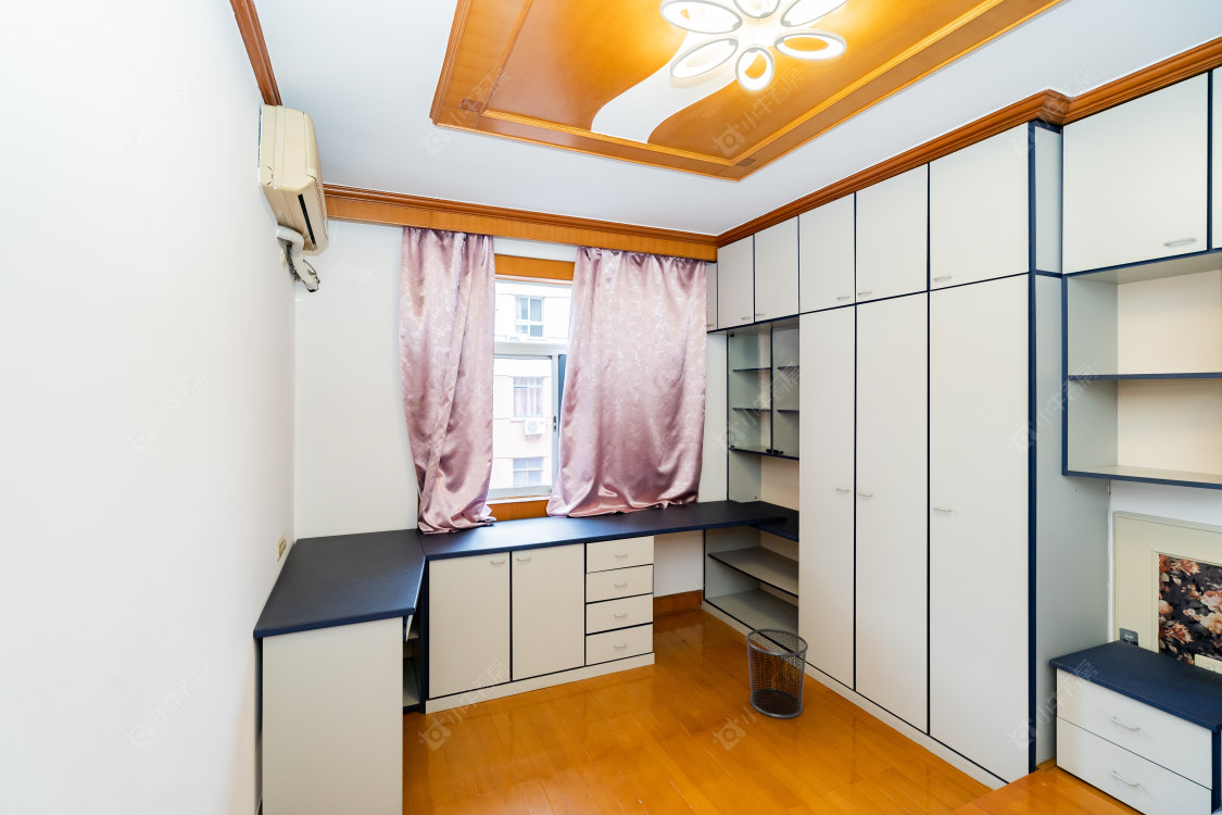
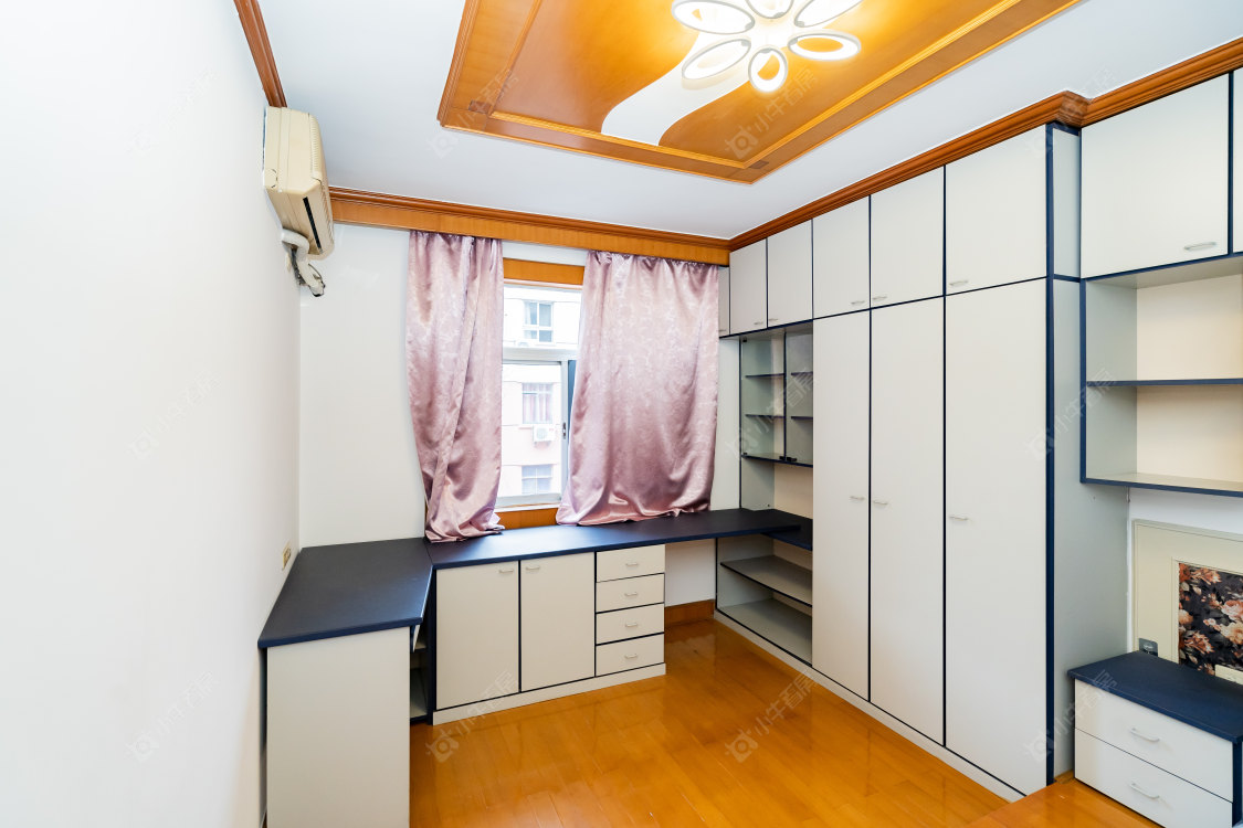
- waste bin [744,627,809,719]
